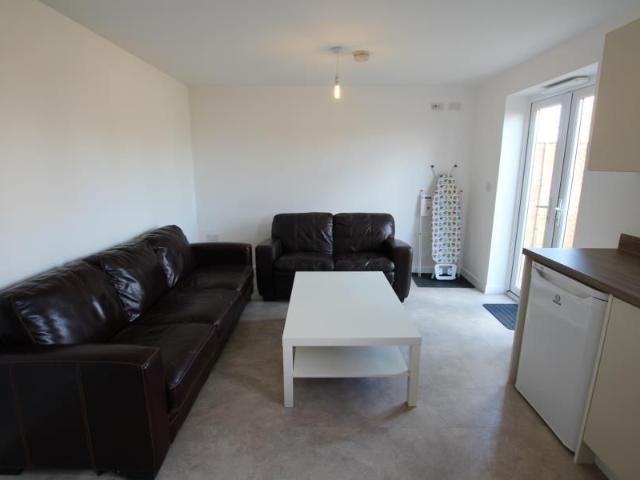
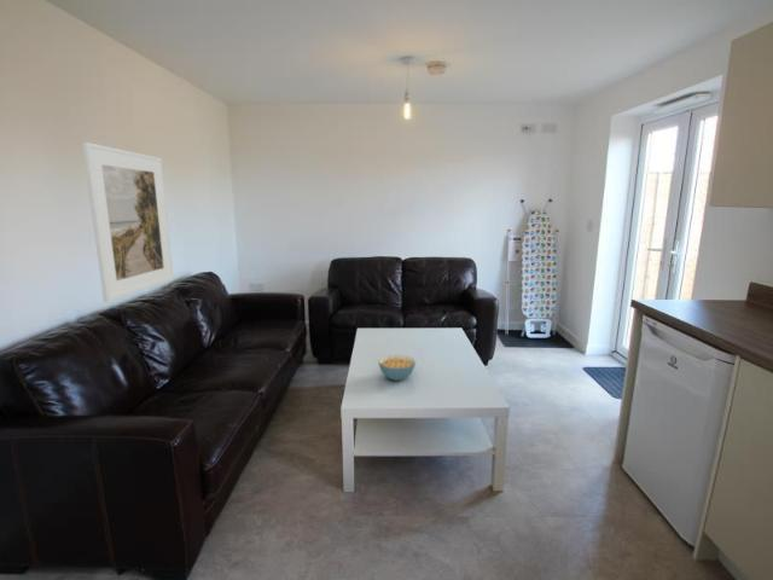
+ cereal bowl [377,354,417,382]
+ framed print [81,141,175,303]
